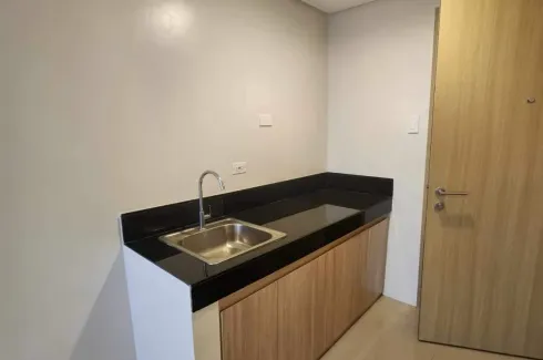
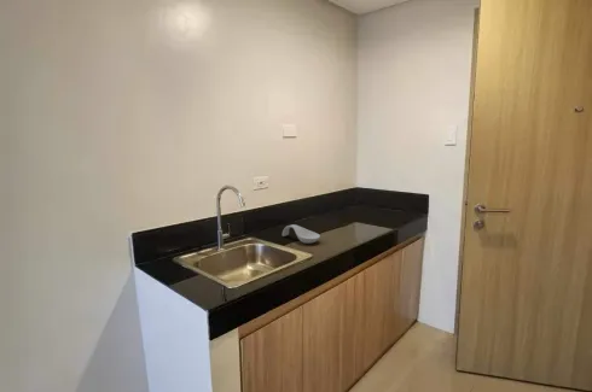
+ spoon rest [282,223,321,245]
